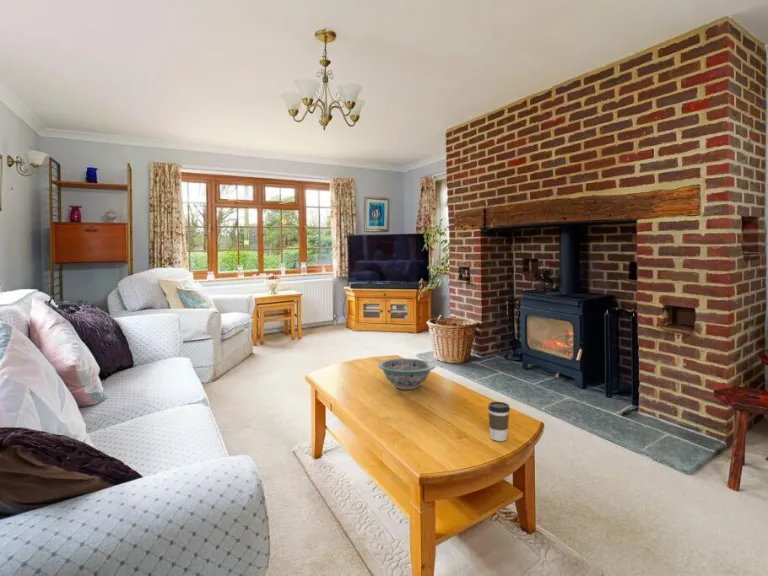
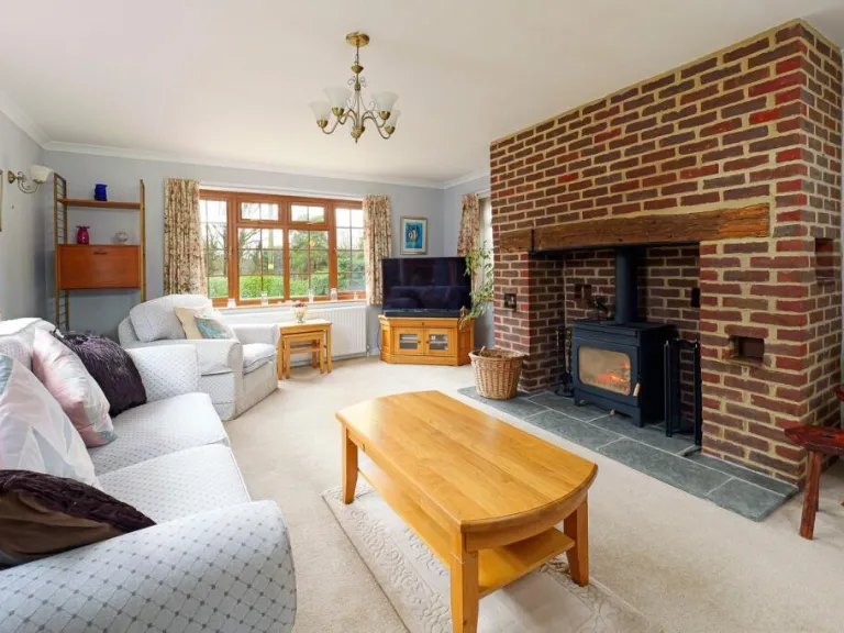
- coffee cup [487,401,511,442]
- decorative bowl [377,357,437,390]
